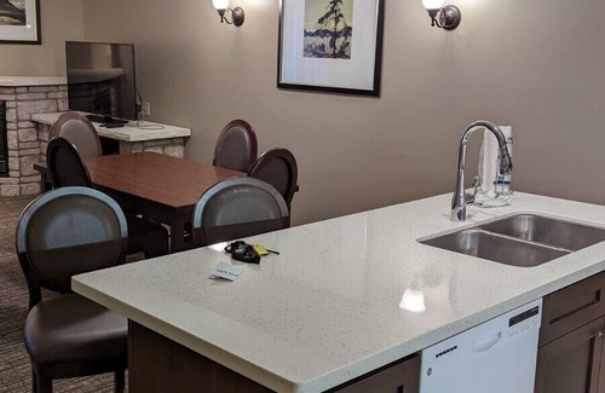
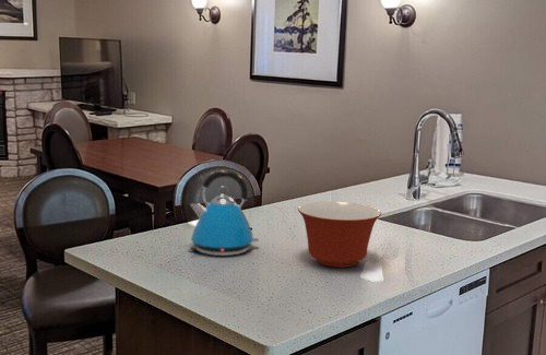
+ kettle [189,169,260,257]
+ mixing bowl [297,200,382,269]
